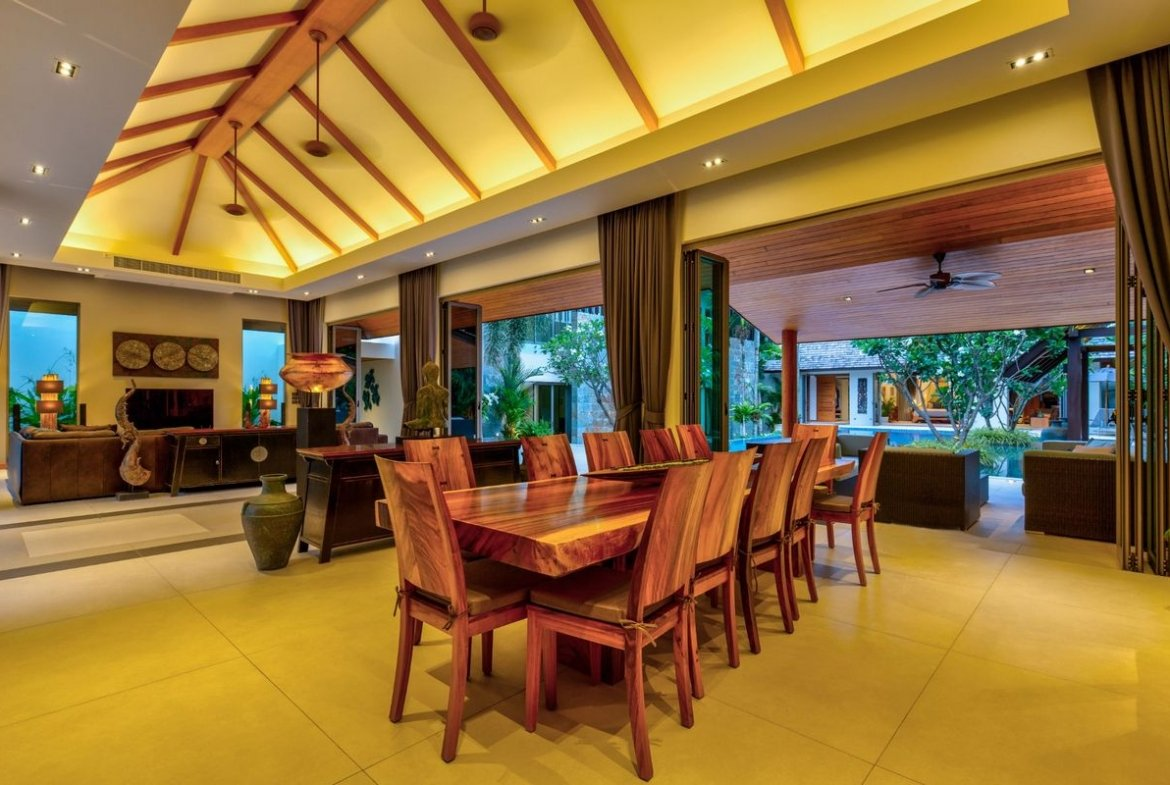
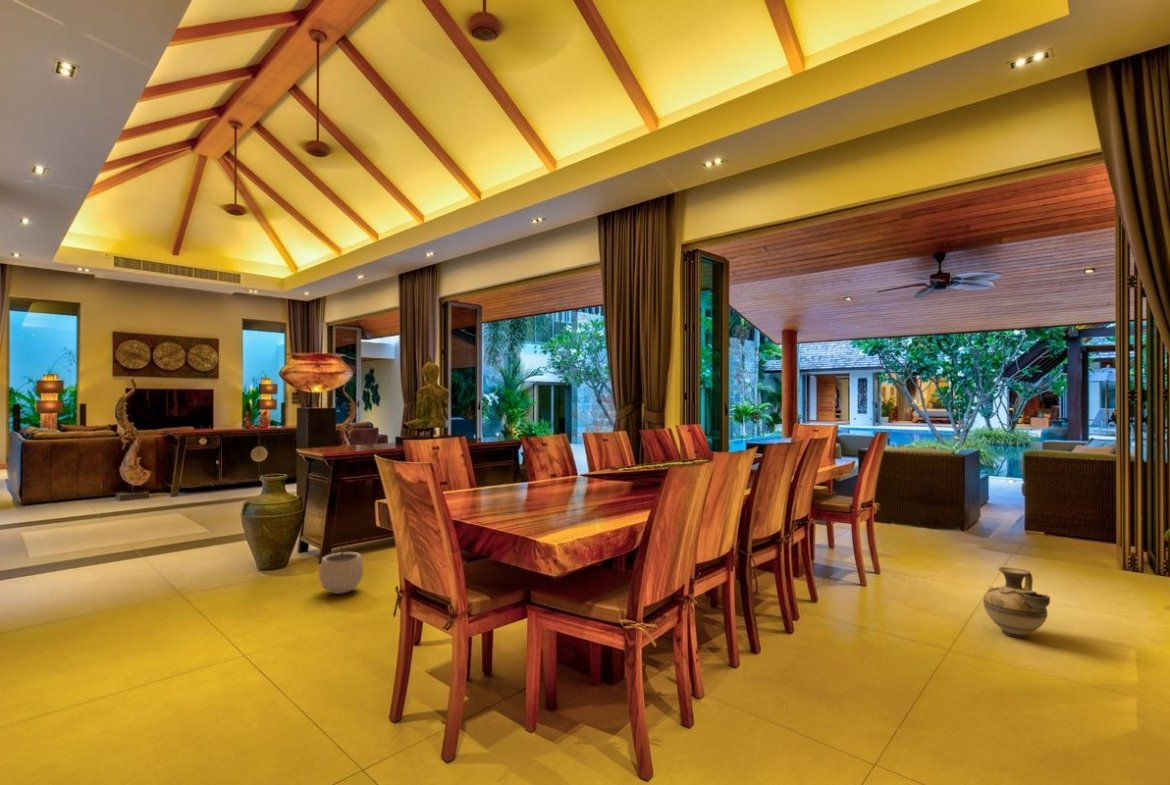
+ plant pot [318,542,364,595]
+ ceramic jug [982,566,1051,639]
